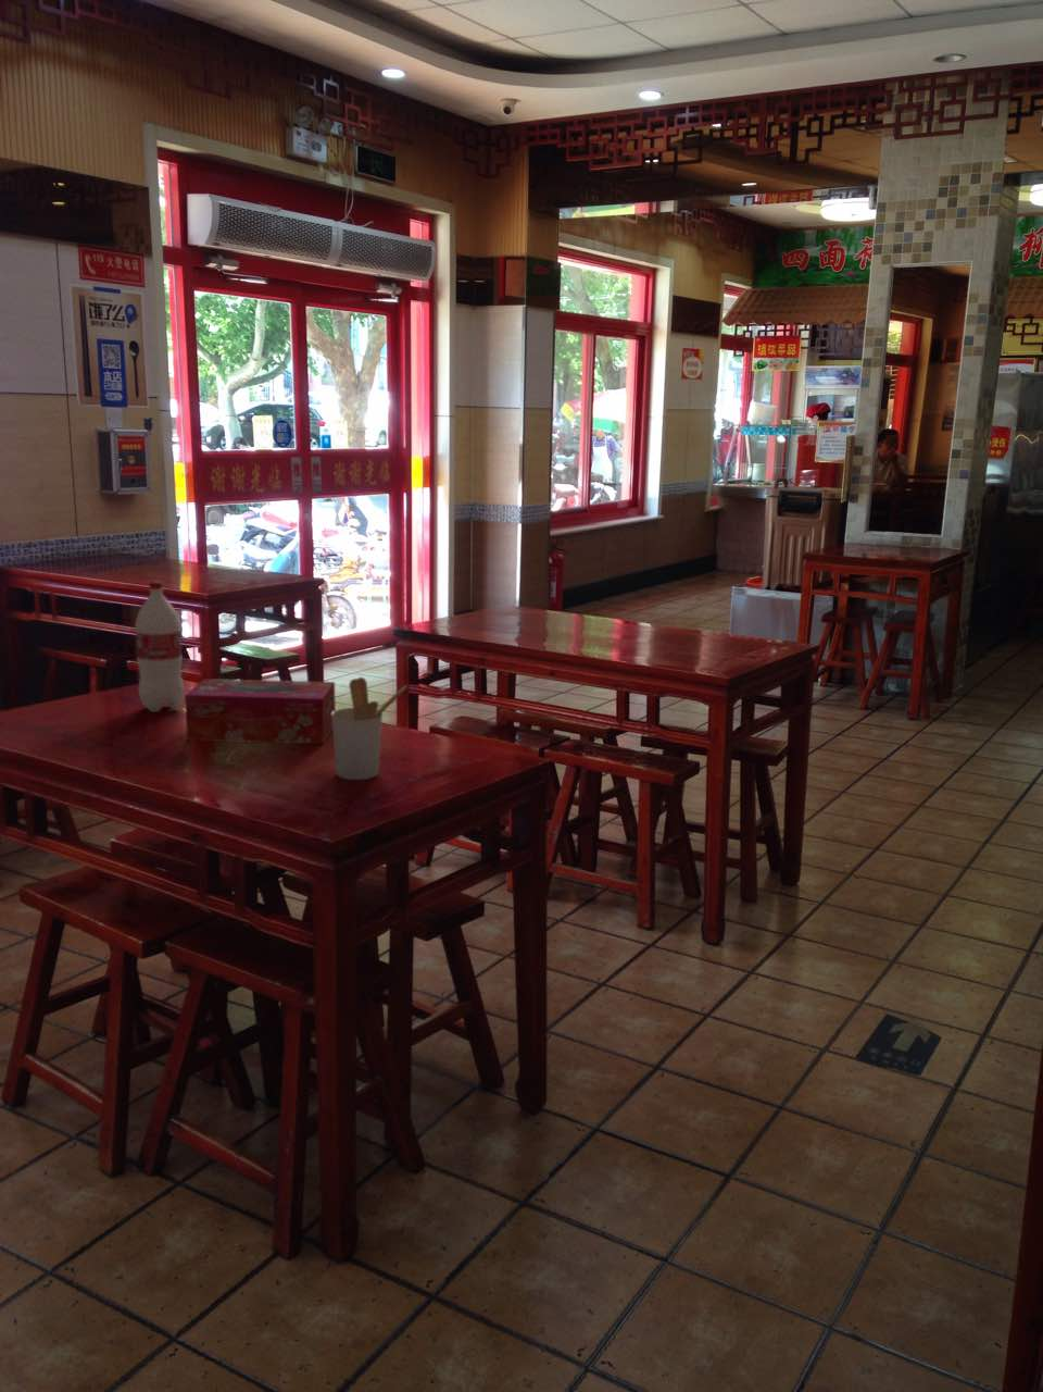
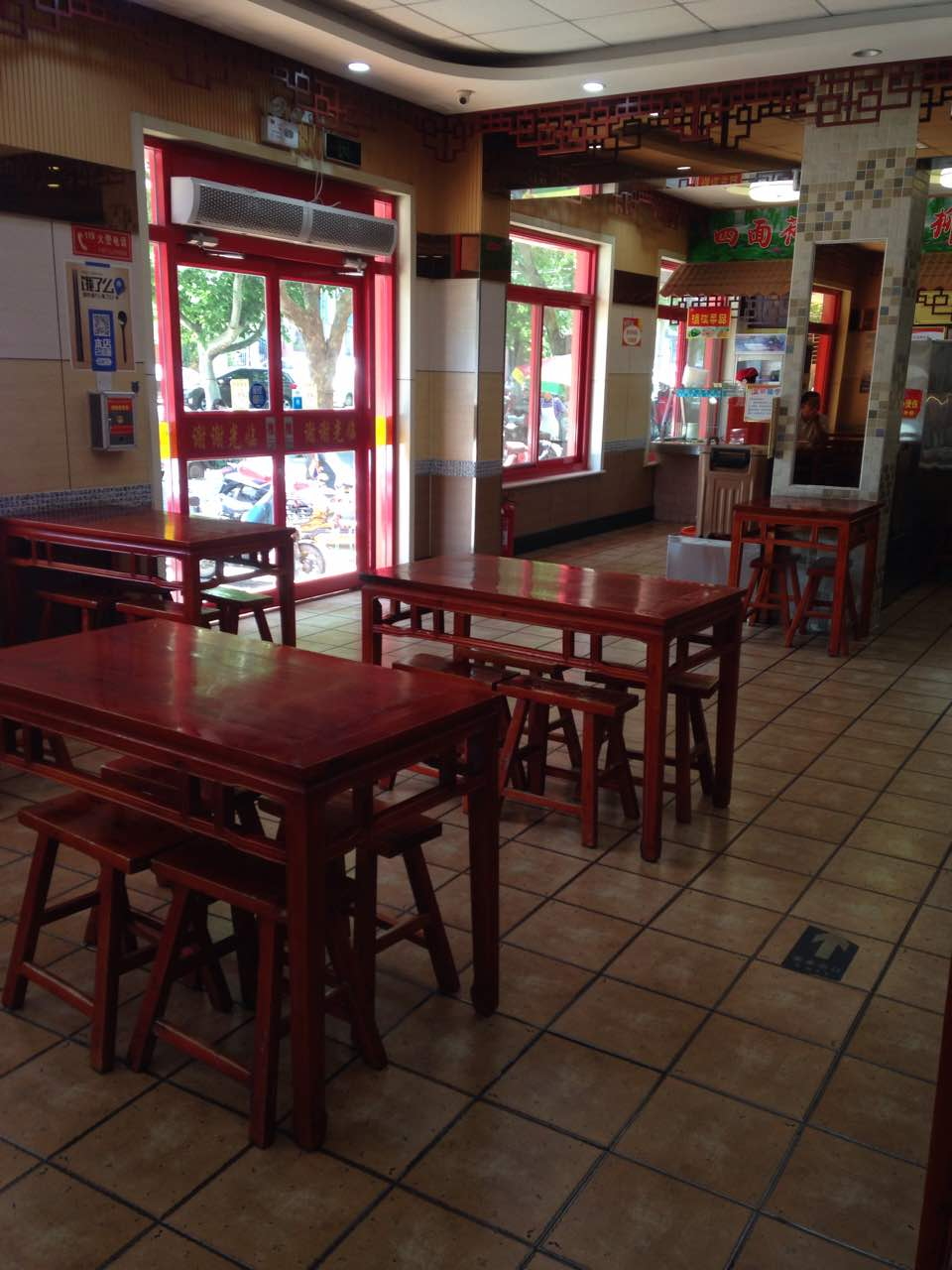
- tissue box [184,677,336,745]
- bottle [135,580,185,714]
- utensil holder [331,676,409,780]
